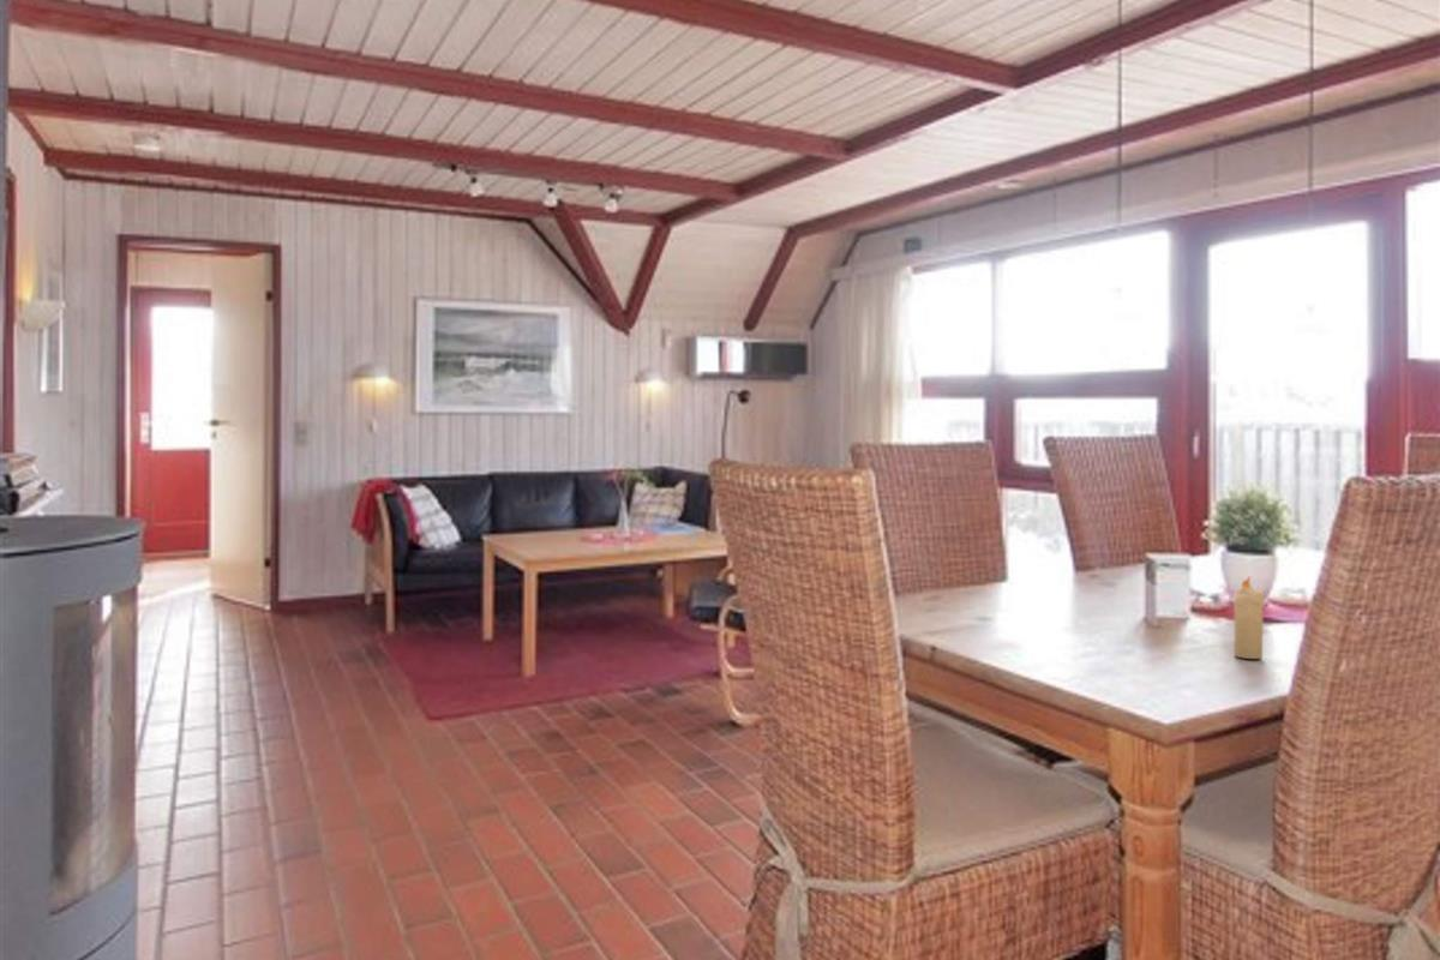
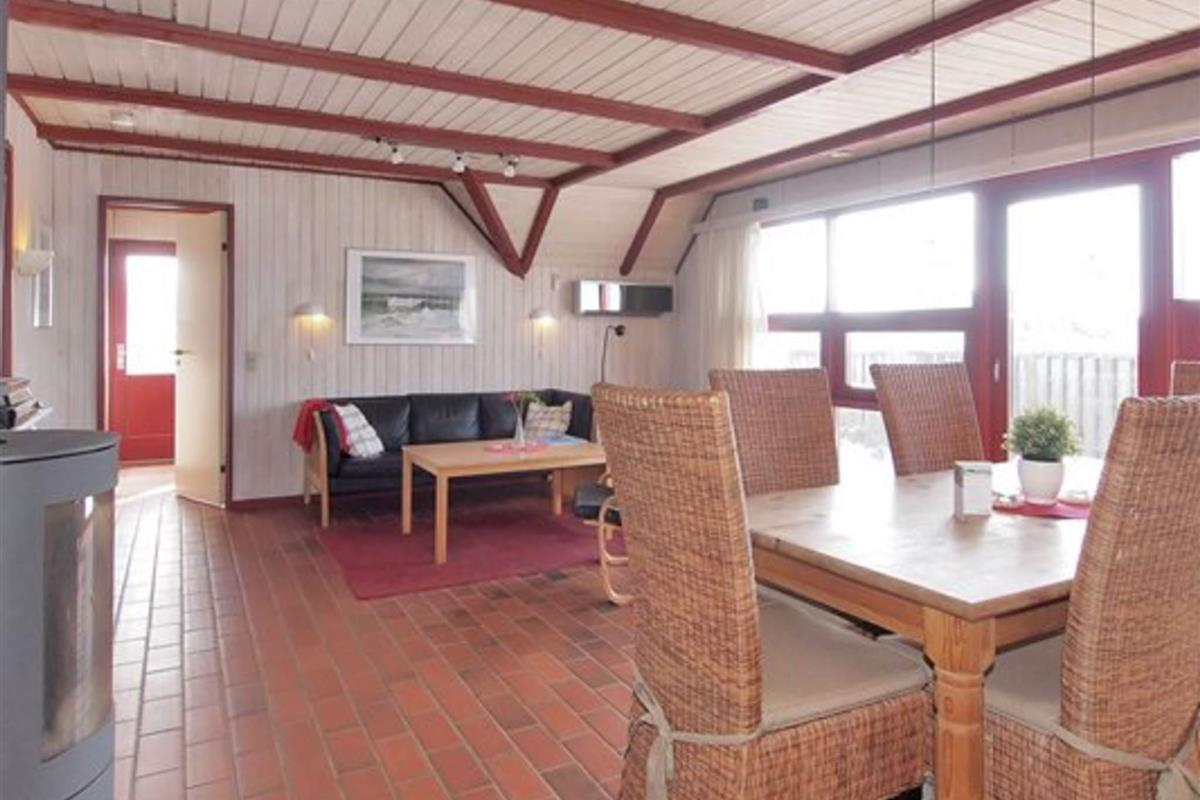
- candle [1232,575,1266,660]
